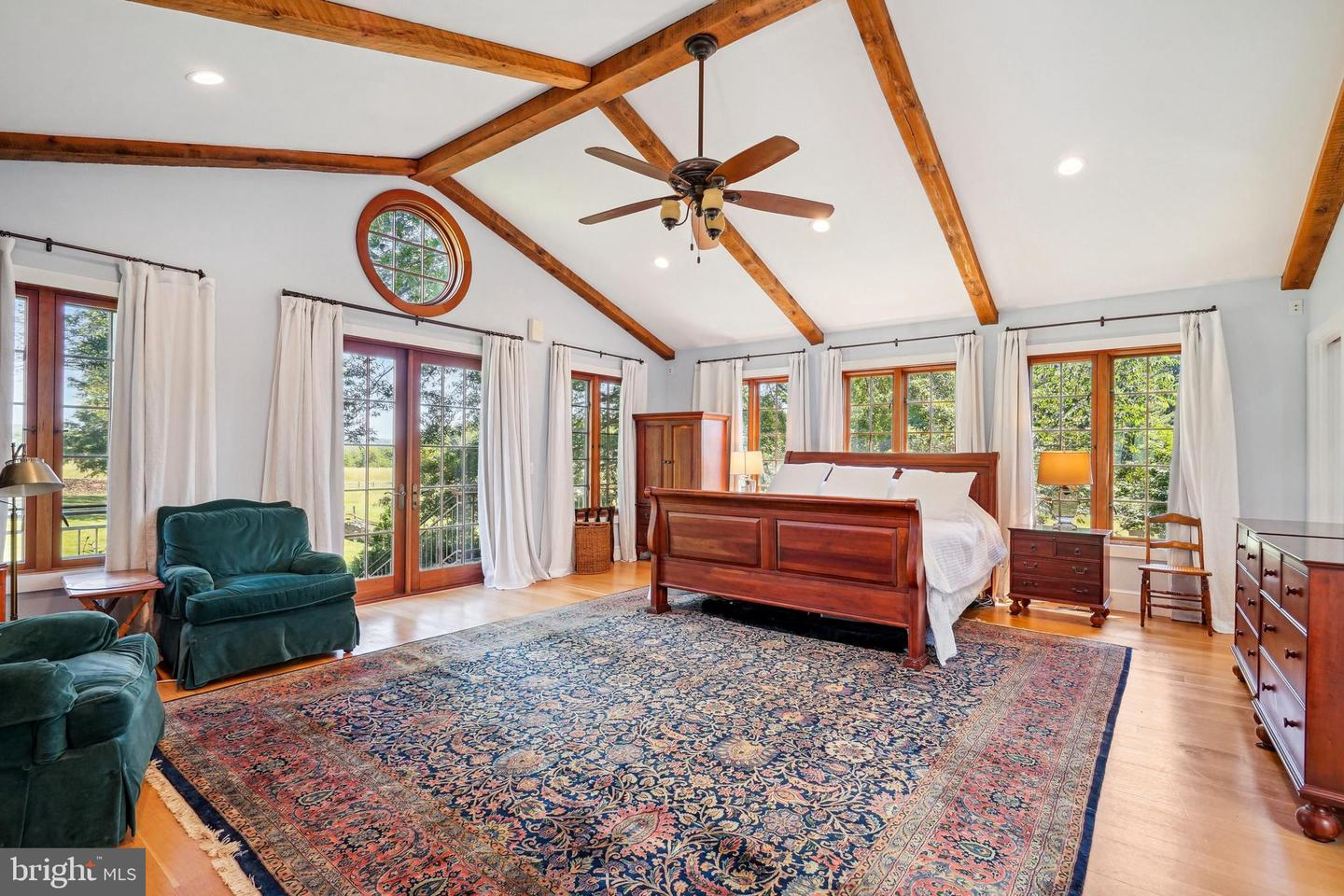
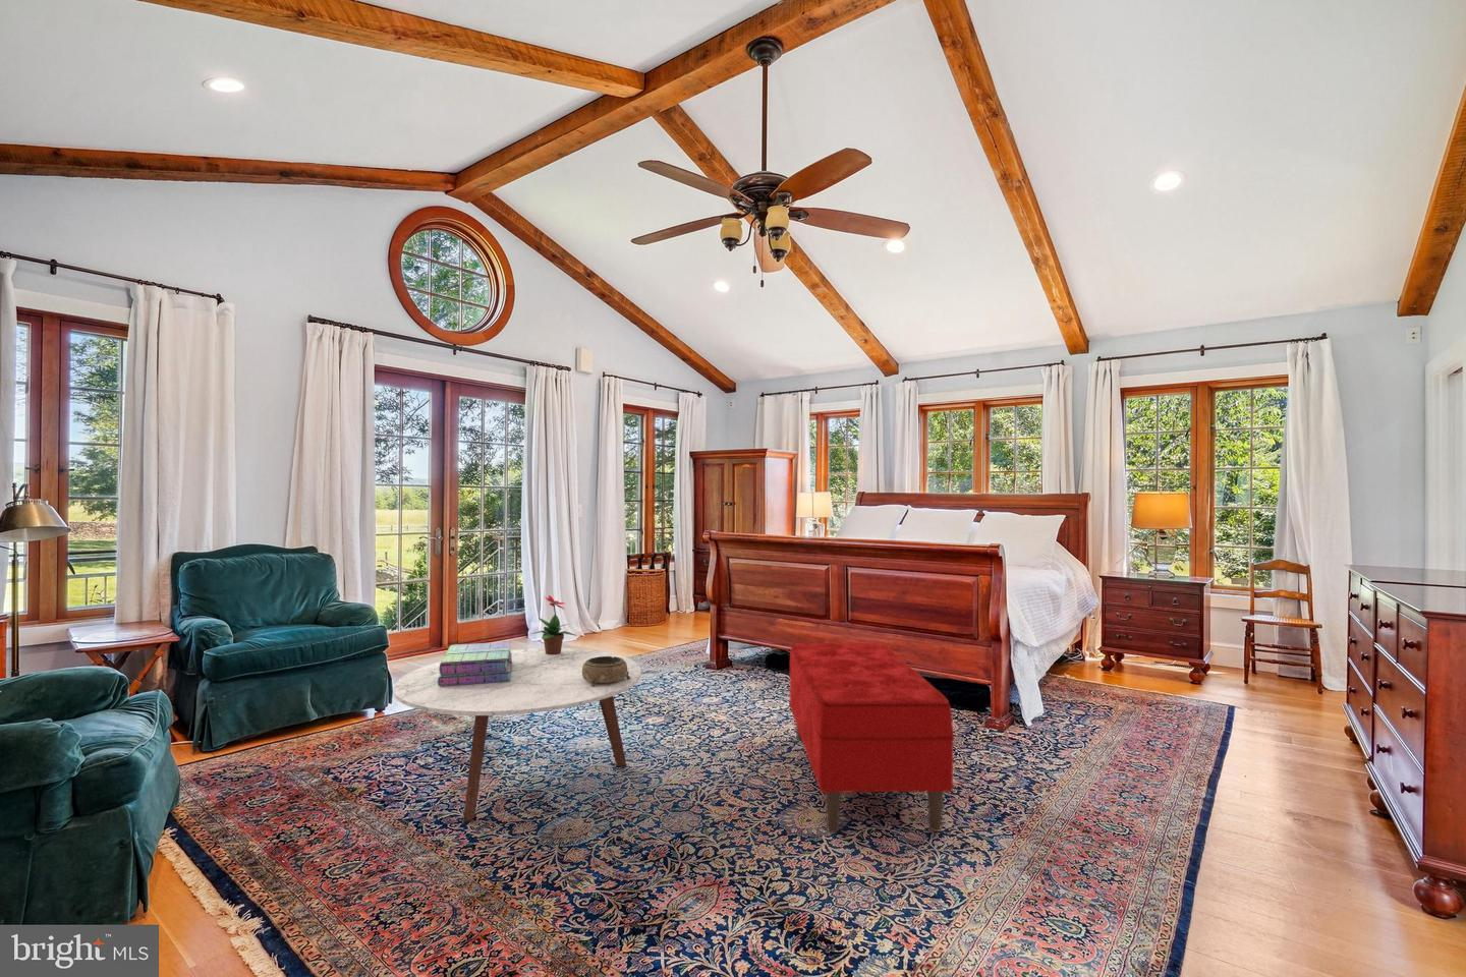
+ stack of books [437,641,512,686]
+ decorative bowl [582,656,630,687]
+ coffee table [392,648,642,823]
+ bench [788,642,954,833]
+ potted flower [529,594,578,654]
